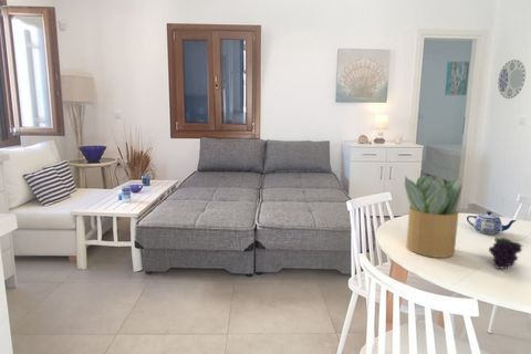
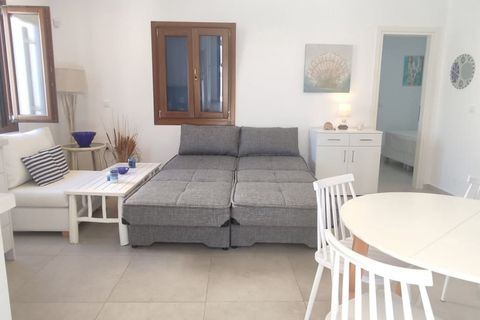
- teapot [466,210,518,236]
- potted plant [404,174,464,259]
- fruit [488,237,524,270]
